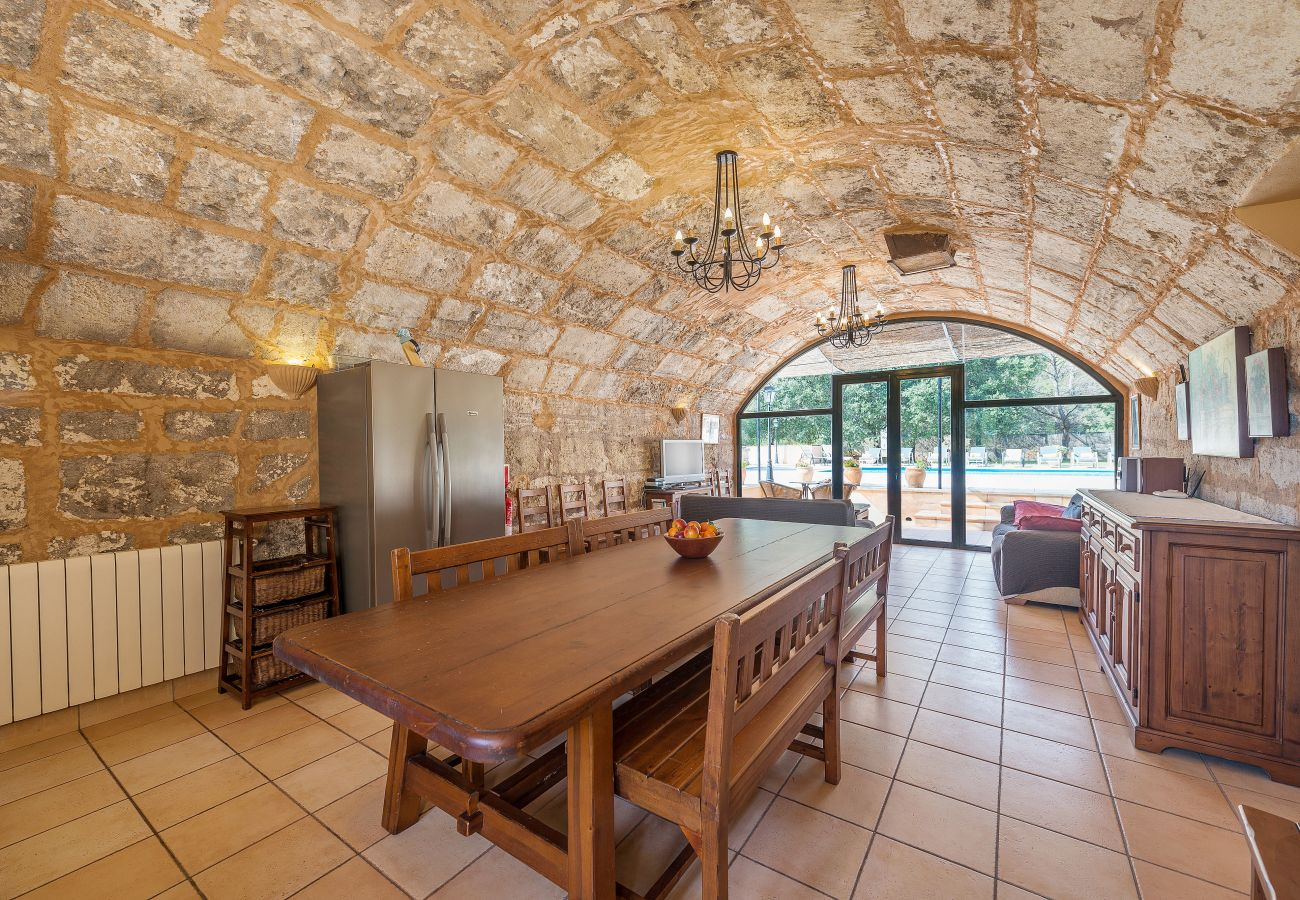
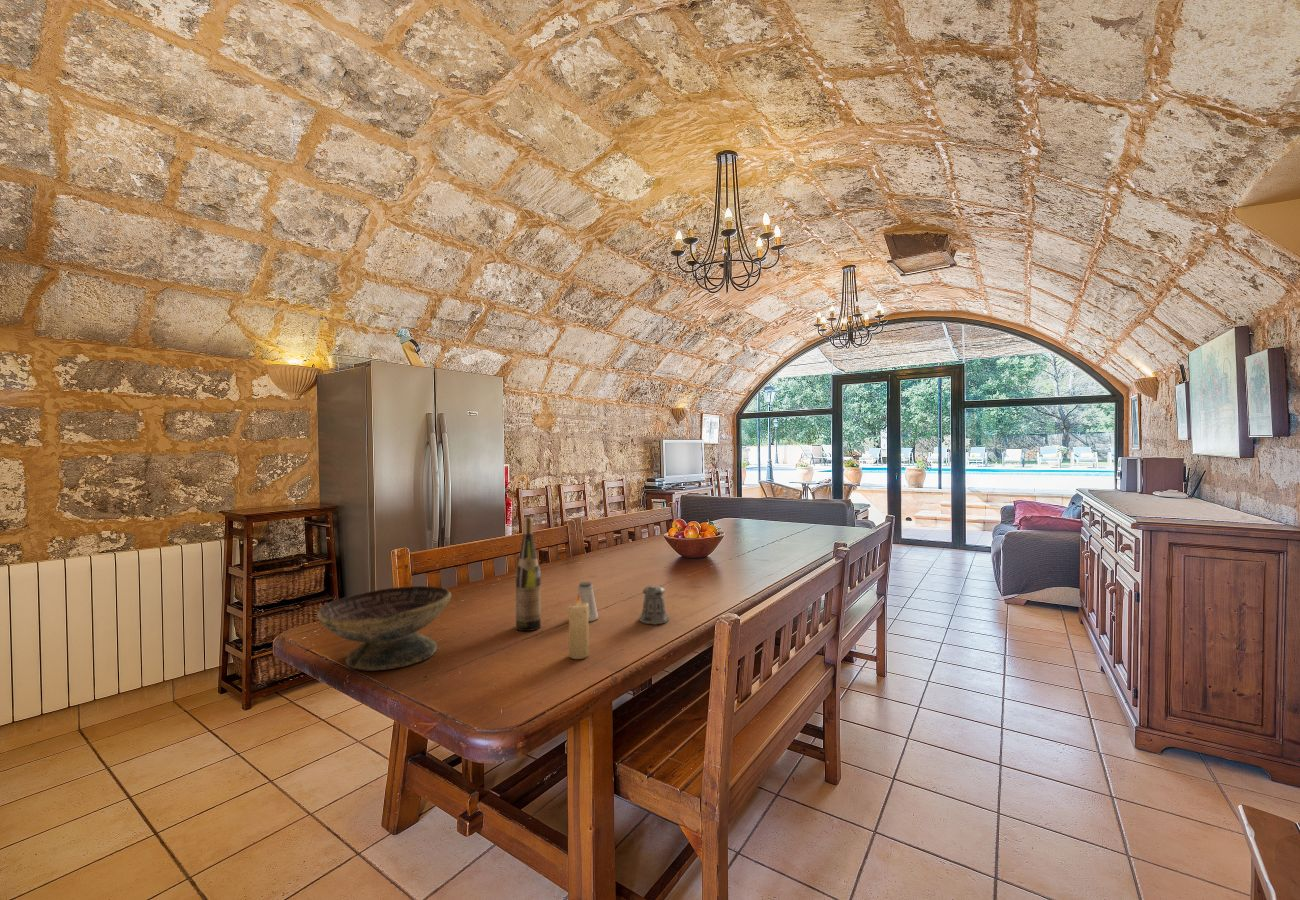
+ saltshaker [574,581,599,622]
+ candle [567,593,590,660]
+ decorative bowl [316,585,452,672]
+ pepper shaker [638,583,670,625]
+ wine bottle [515,516,542,632]
